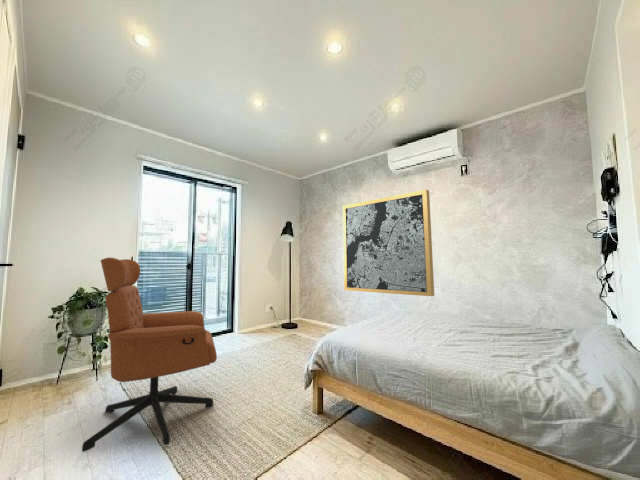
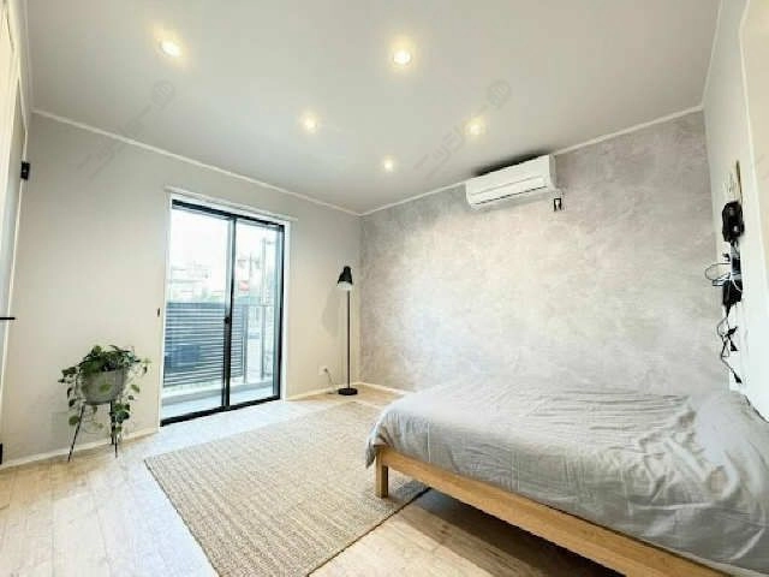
- wall art [342,189,435,297]
- armchair [81,257,218,453]
